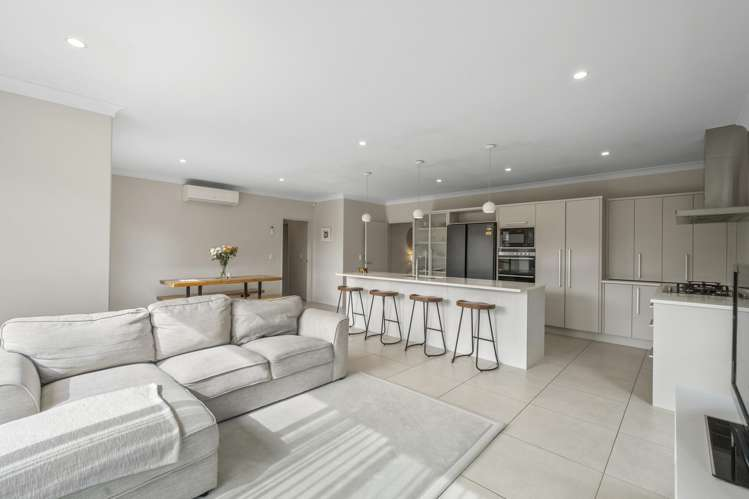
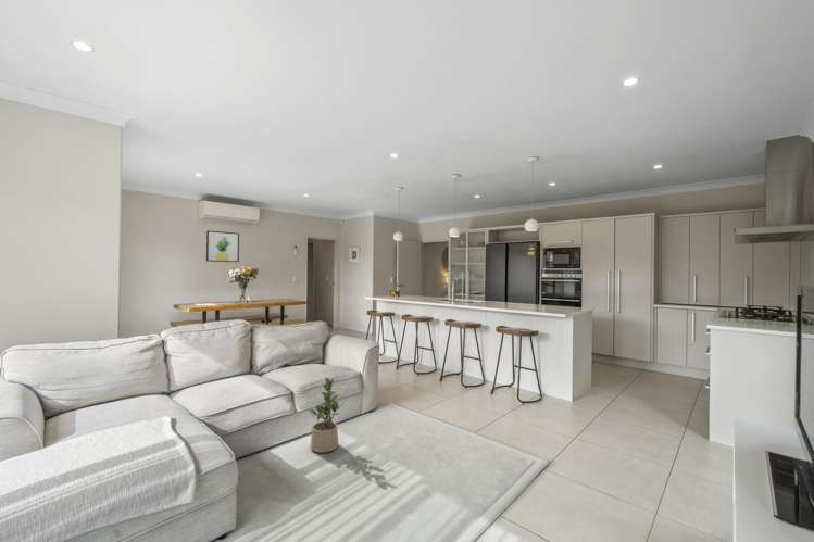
+ wall art [205,229,240,263]
+ potted plant [309,377,346,454]
